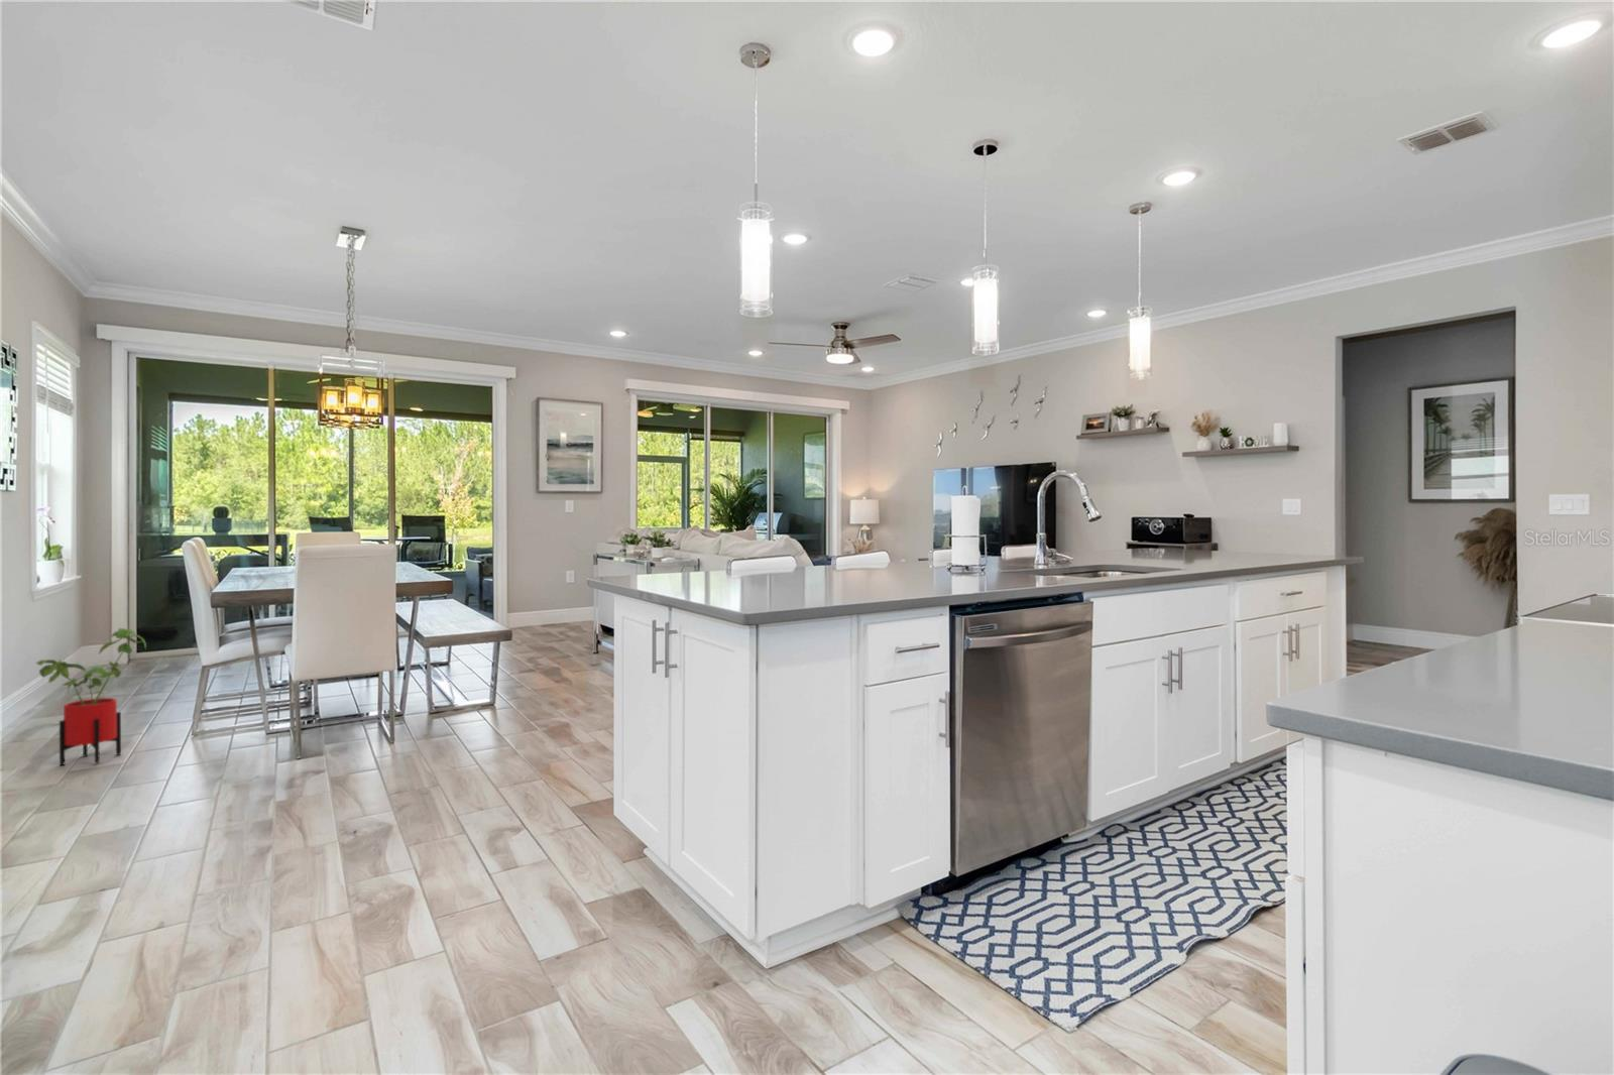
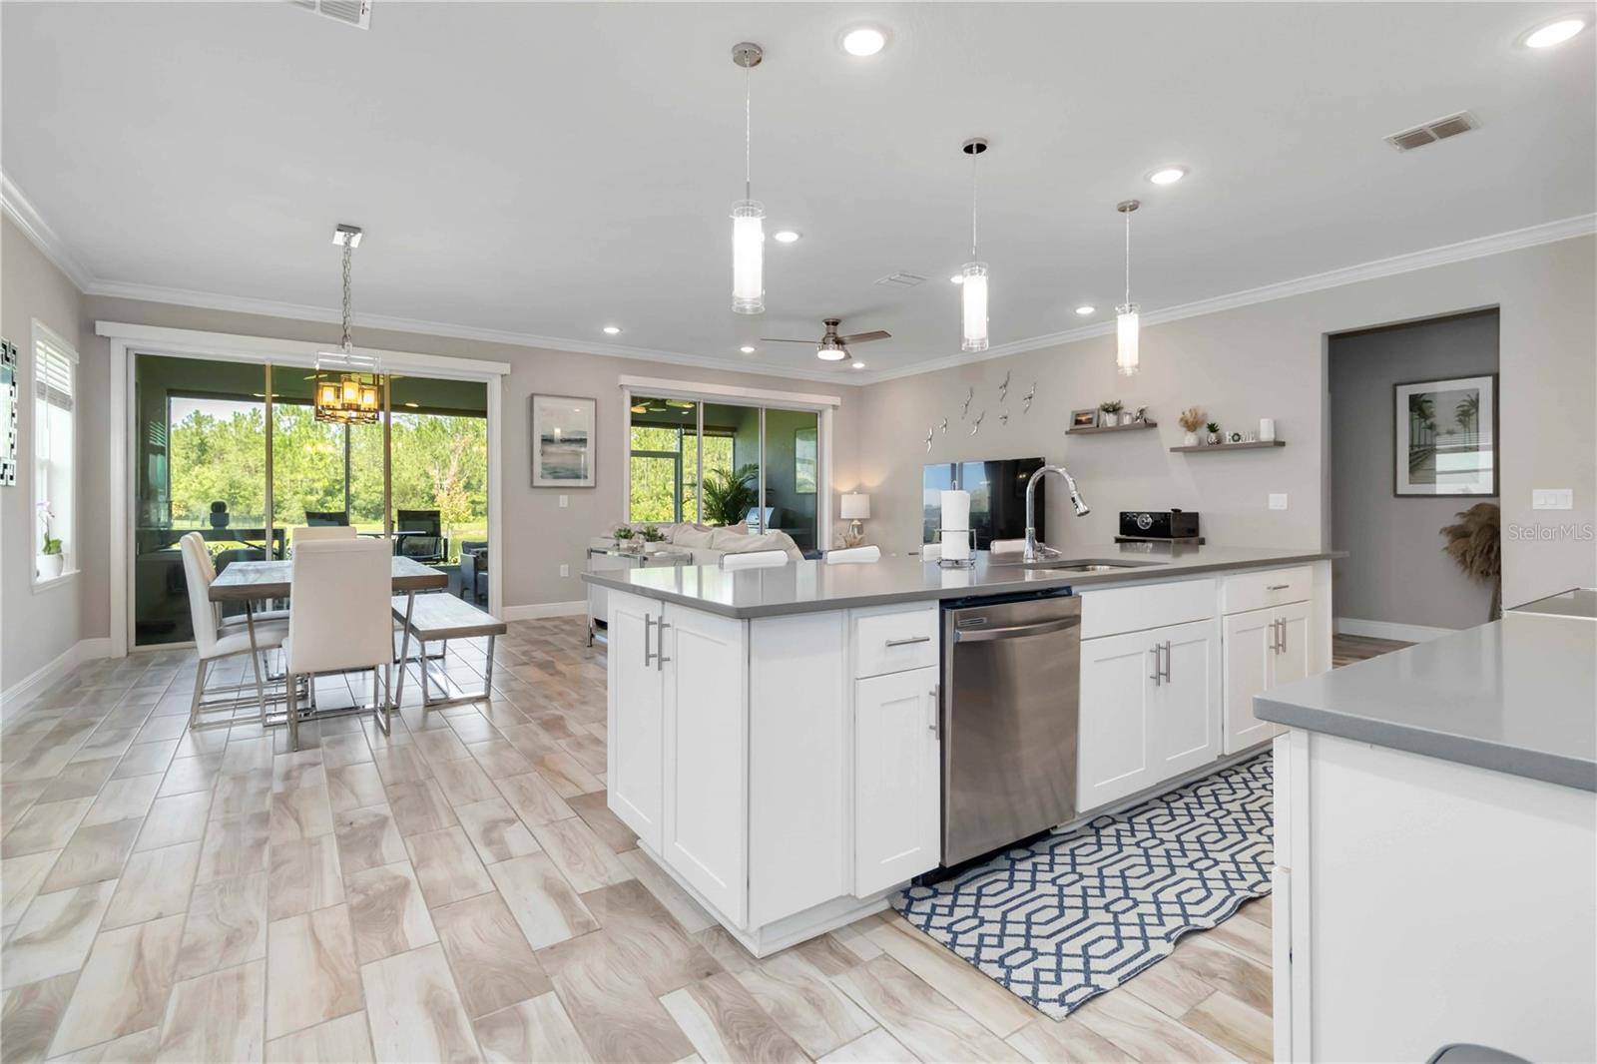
- house plant [35,627,148,767]
